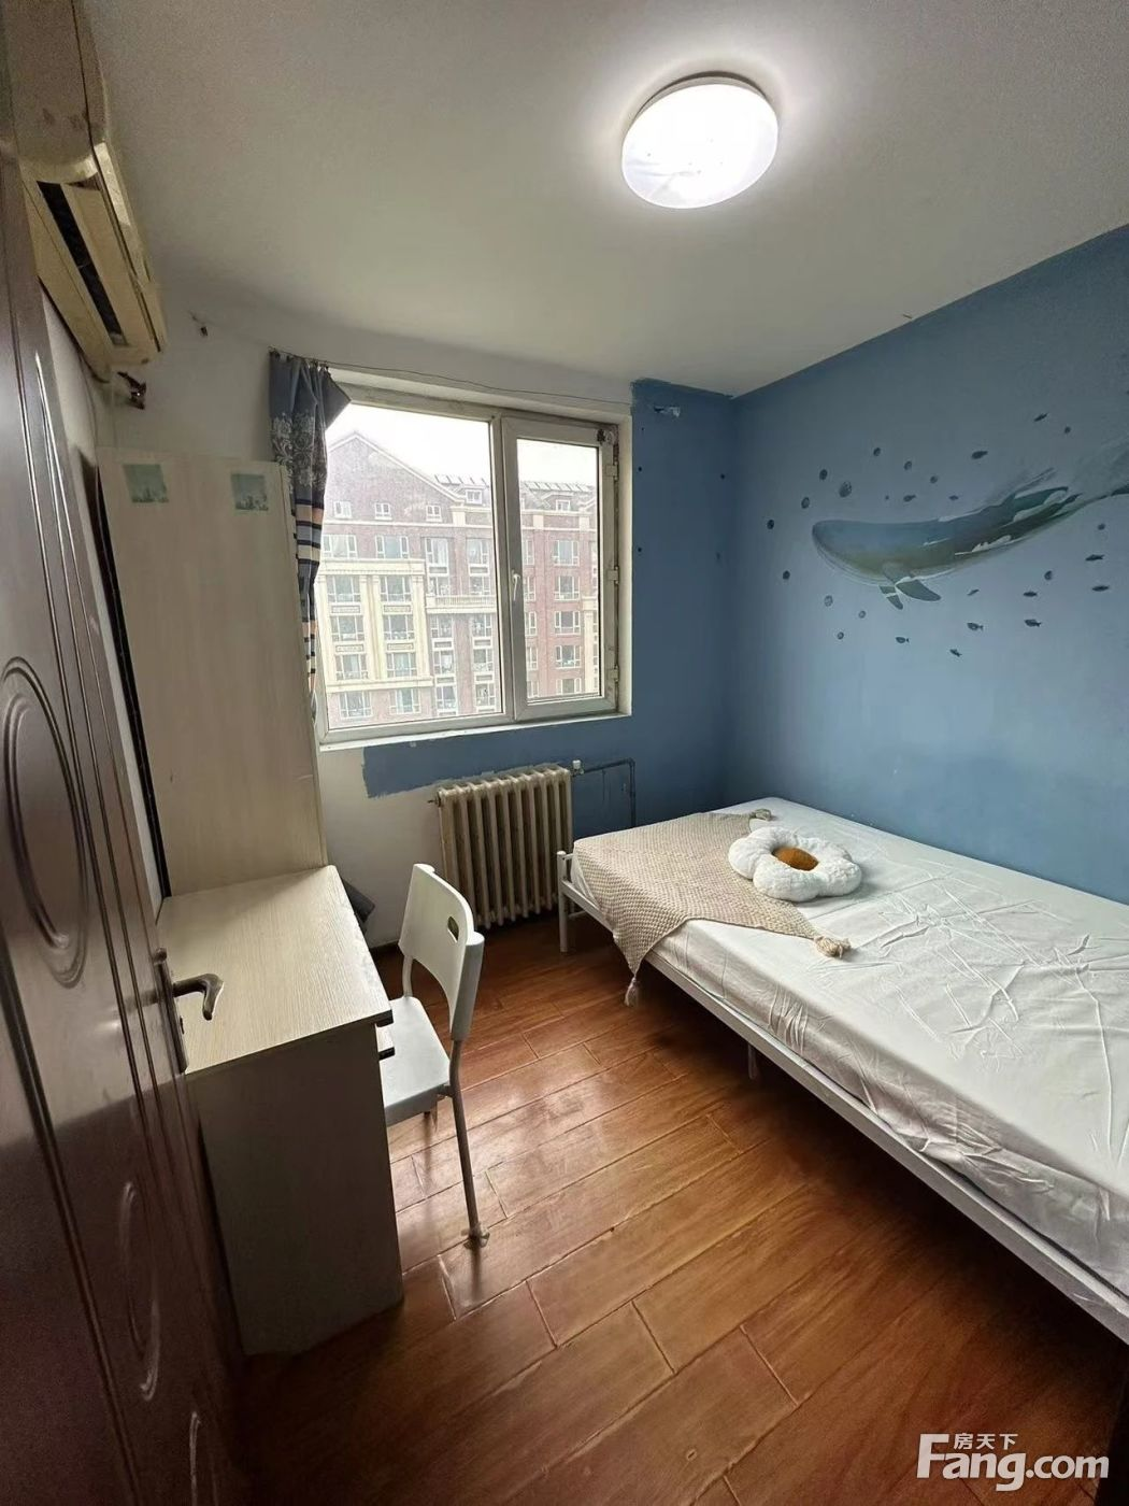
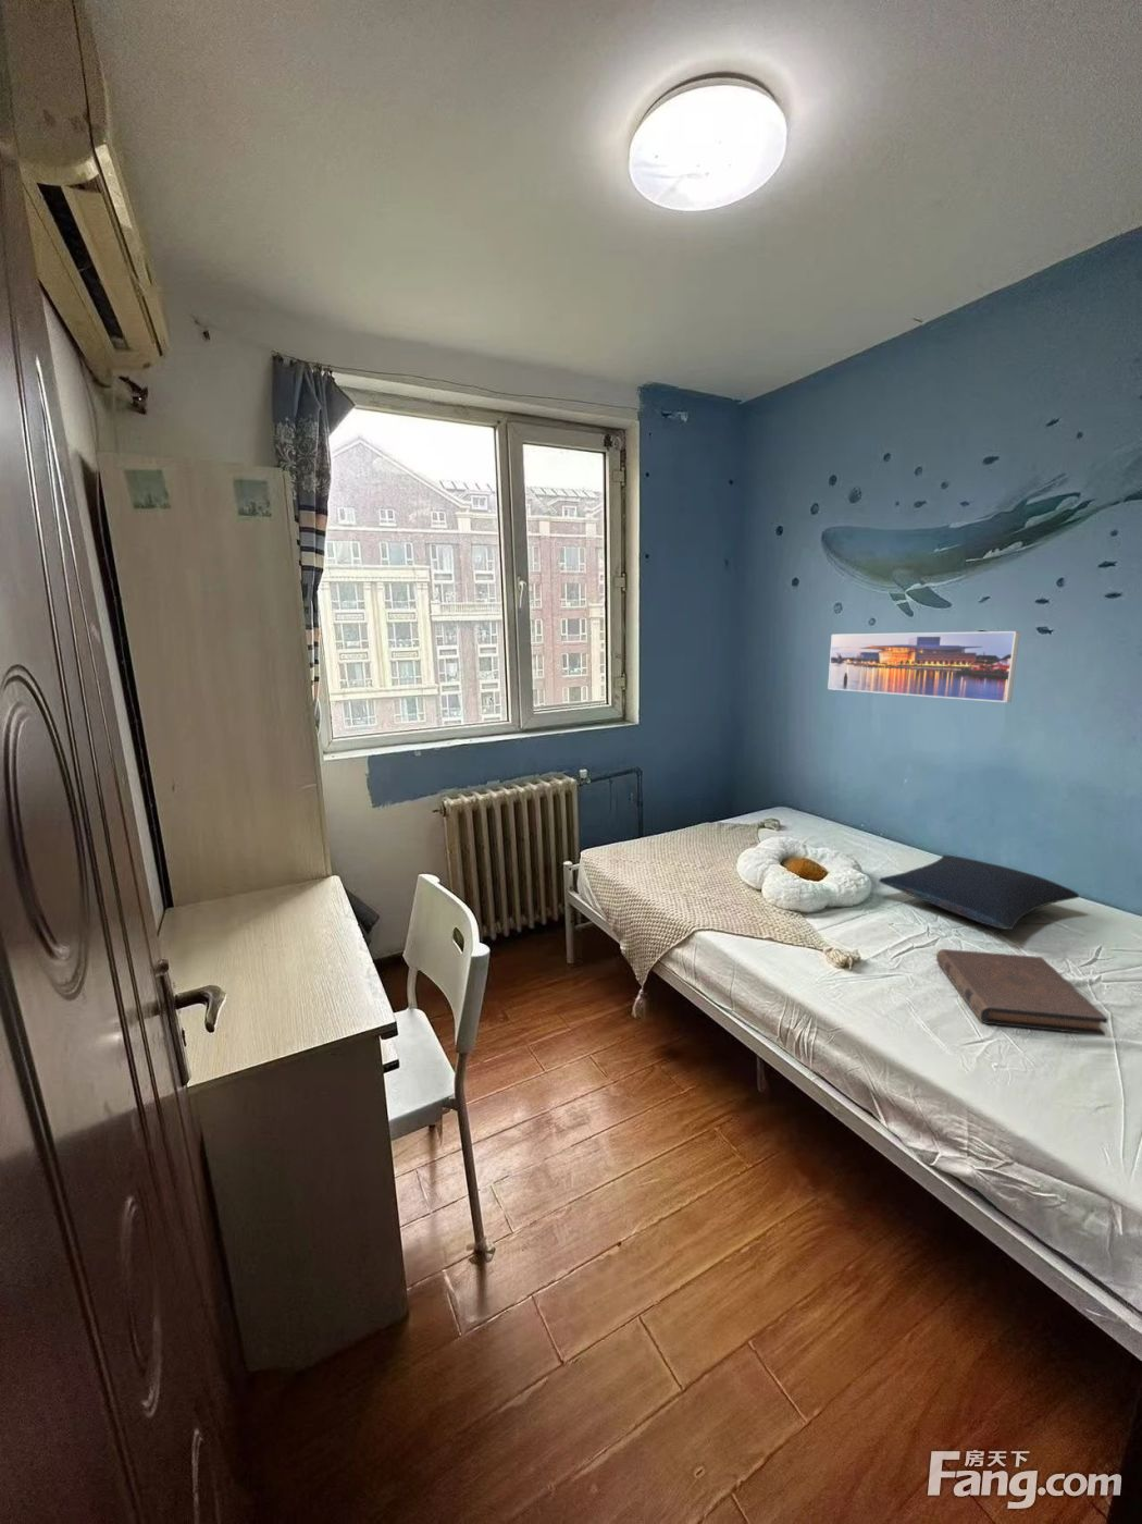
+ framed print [827,630,1021,703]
+ pillow [878,854,1080,931]
+ book [936,948,1110,1037]
